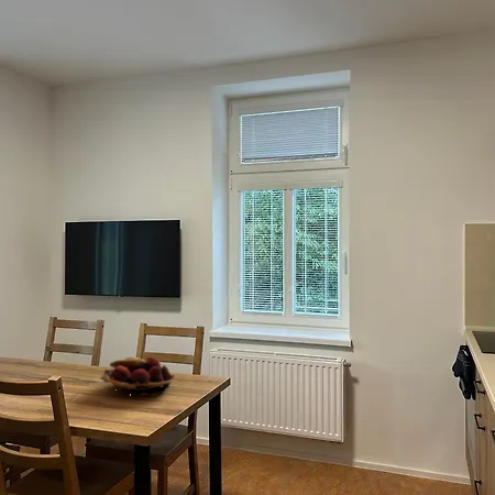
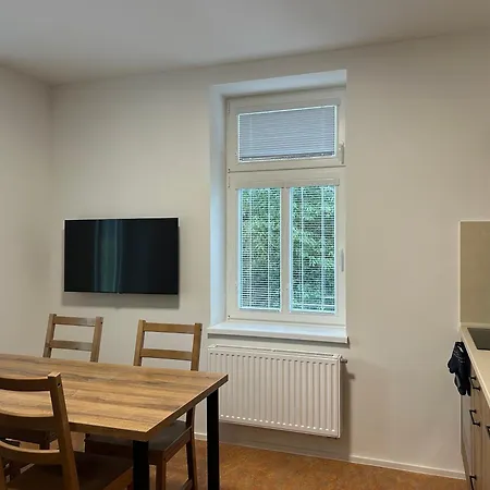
- fruit basket [99,356,176,397]
